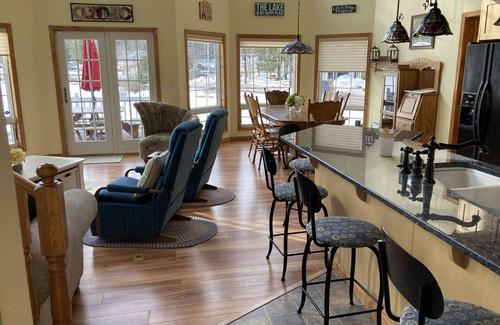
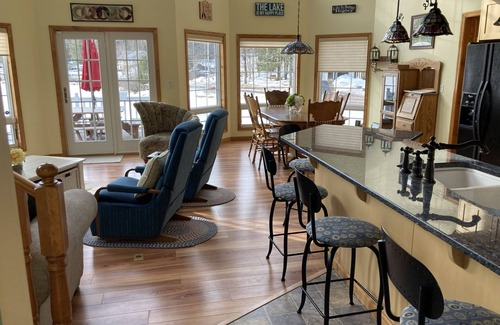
- utensil holder [378,126,403,157]
